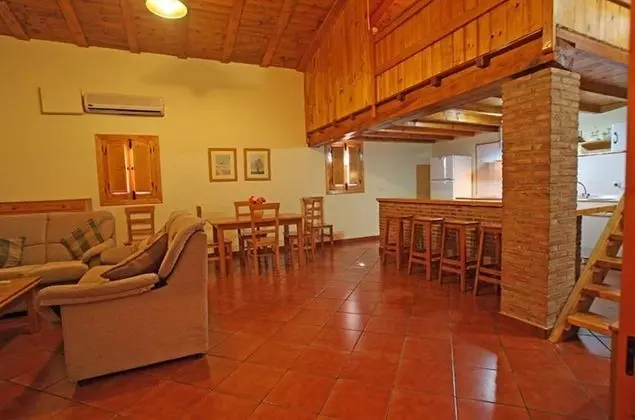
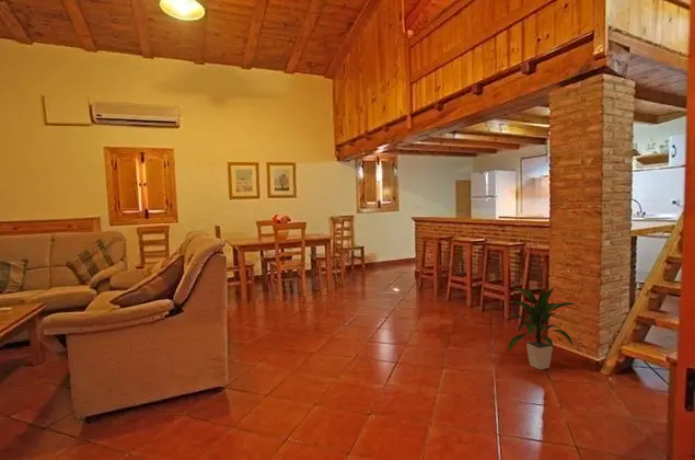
+ indoor plant [507,286,579,370]
